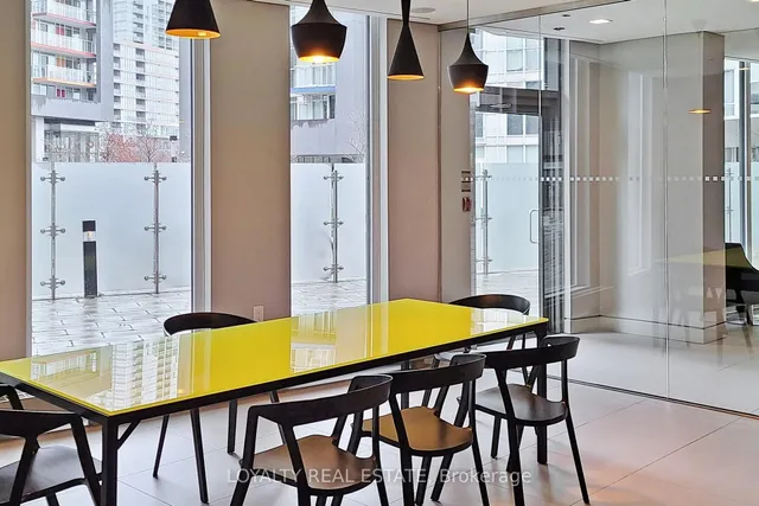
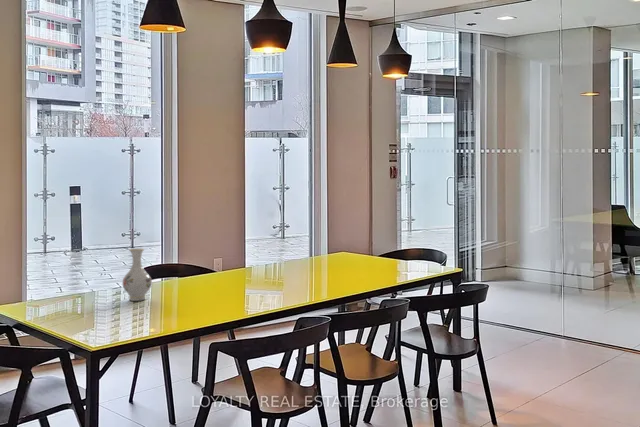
+ vase [121,248,153,302]
